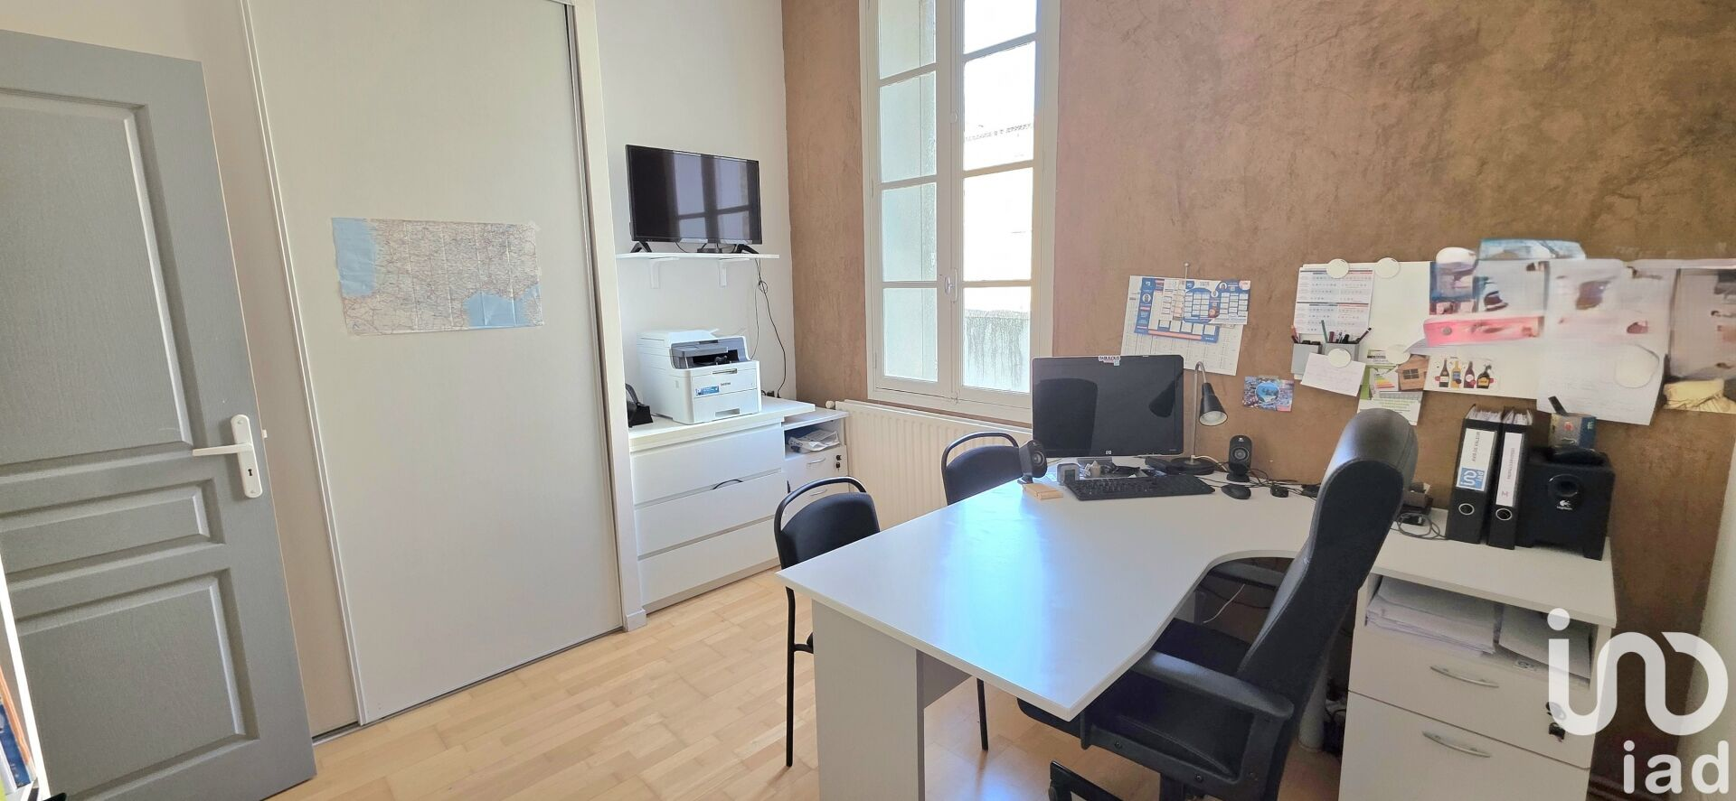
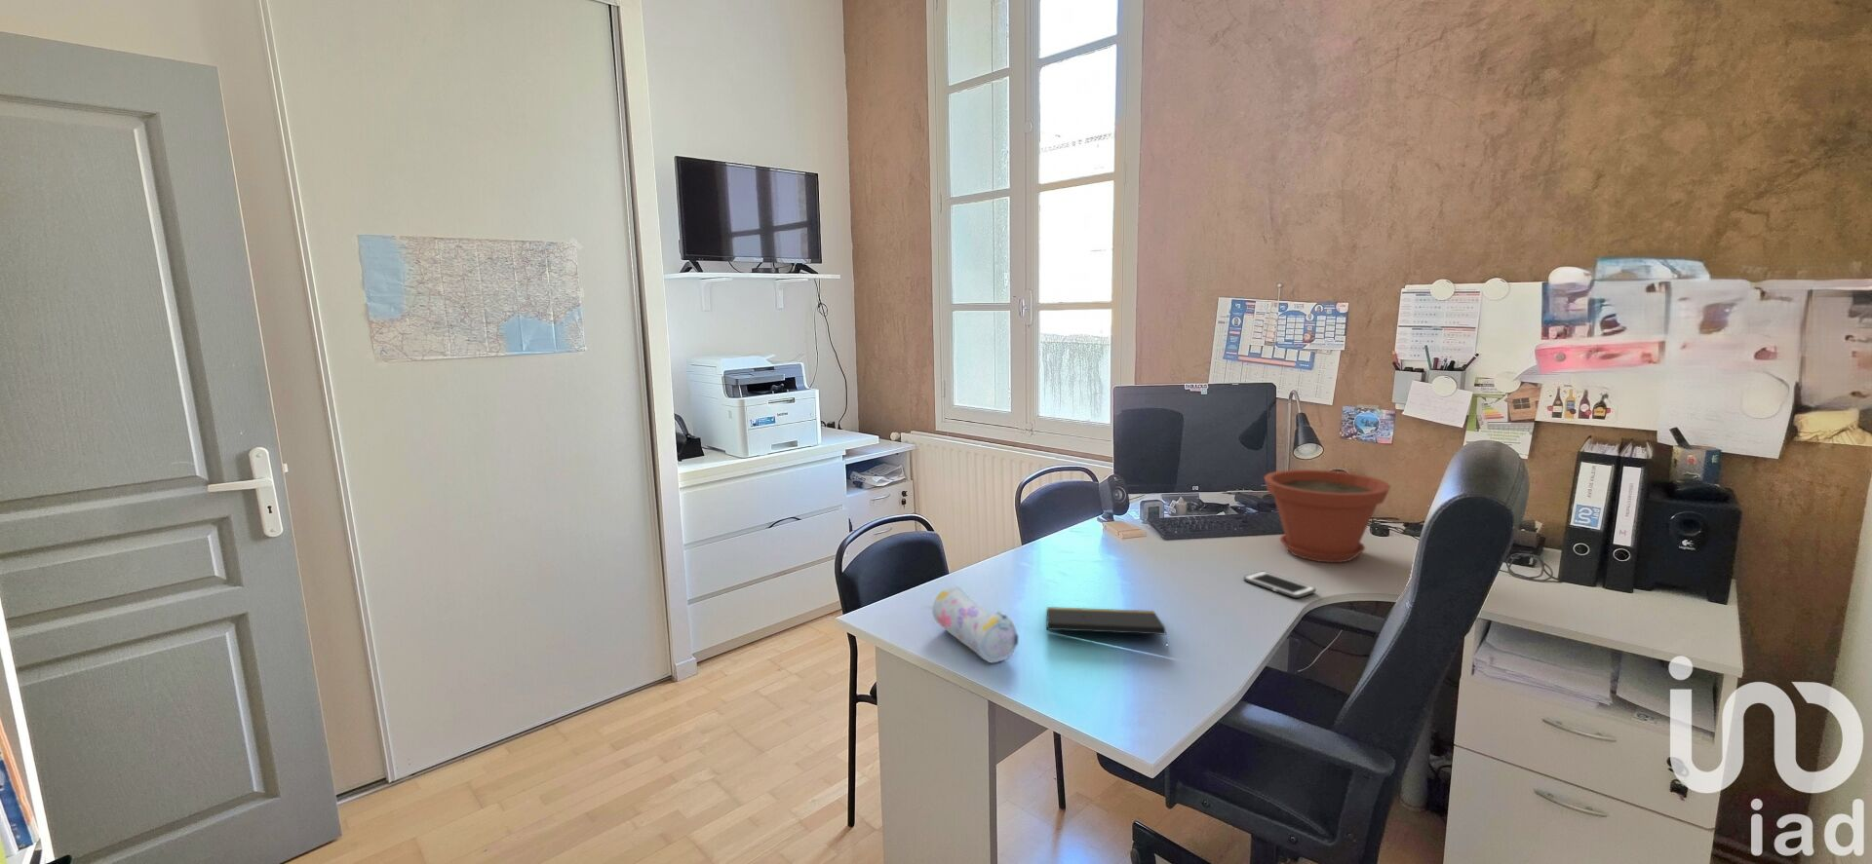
+ plant pot [1263,469,1391,564]
+ pencil case [931,586,1018,664]
+ cell phone [1243,570,1317,599]
+ notepad [1045,606,1169,649]
